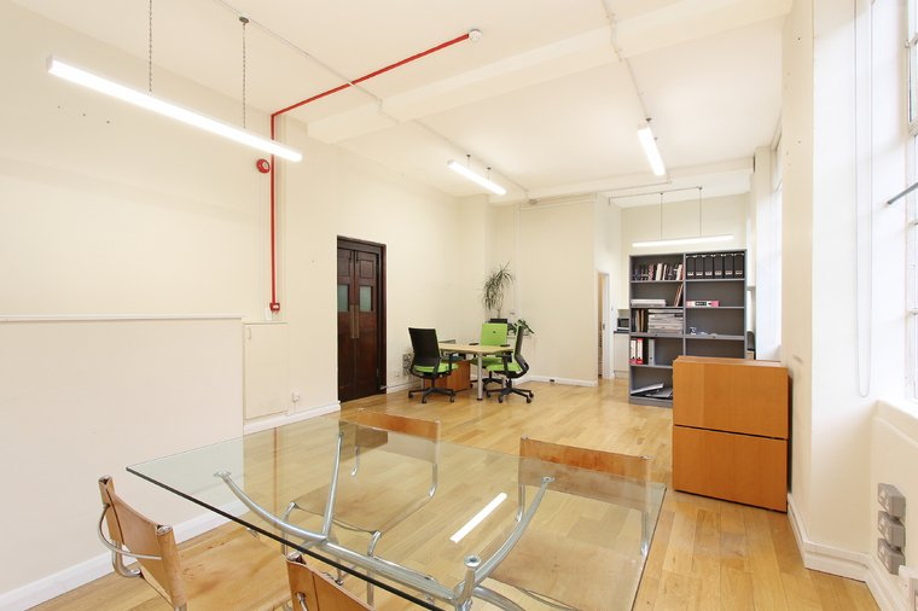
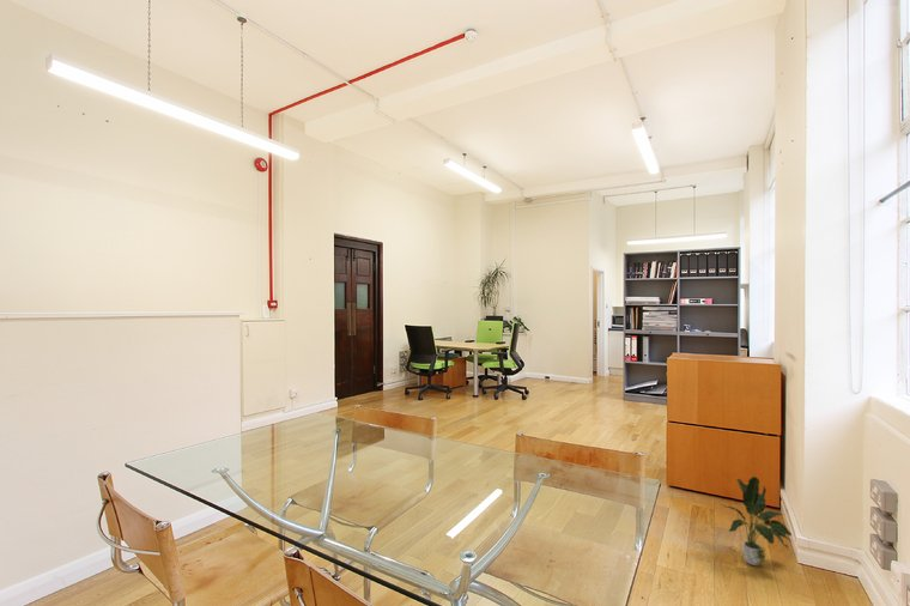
+ potted plant [721,475,793,566]
